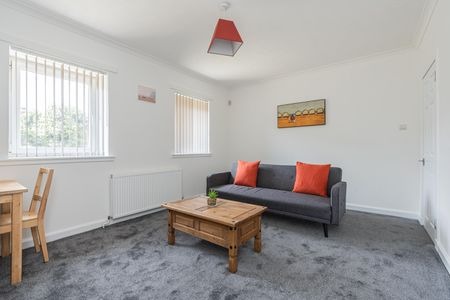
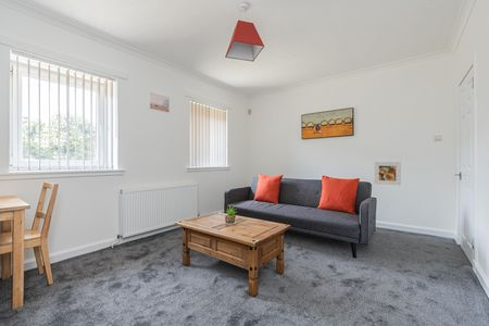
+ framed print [374,161,402,186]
